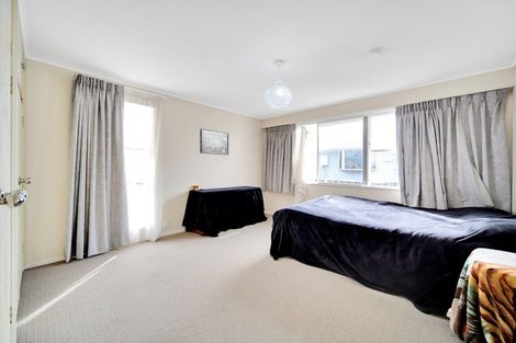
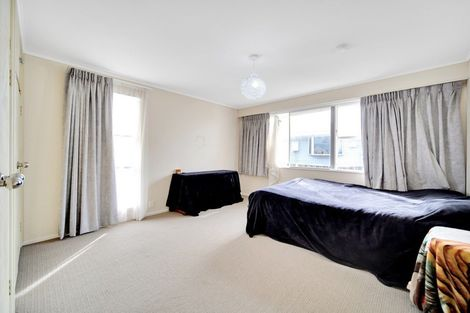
- wall art [199,128,229,156]
